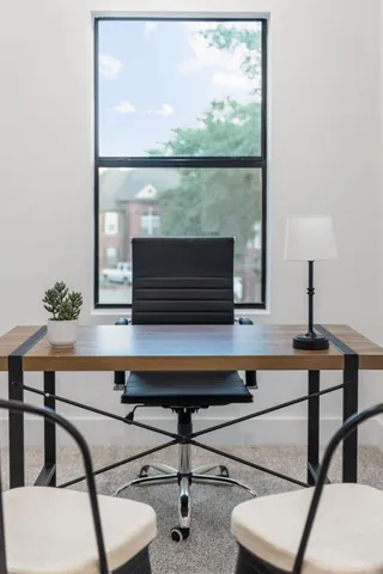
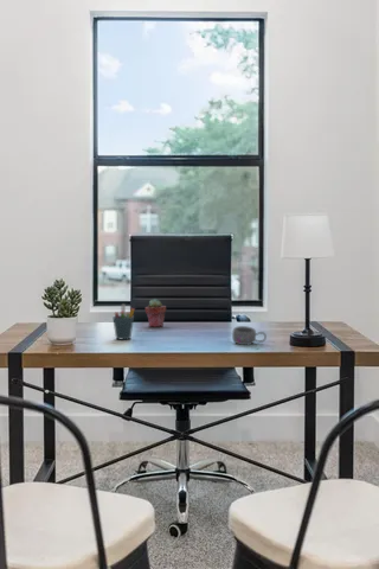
+ potted succulent [144,298,167,328]
+ pen holder [111,303,136,341]
+ mug [231,325,268,346]
